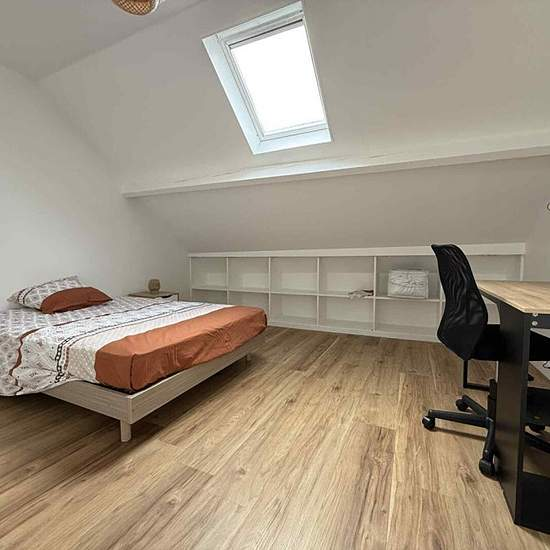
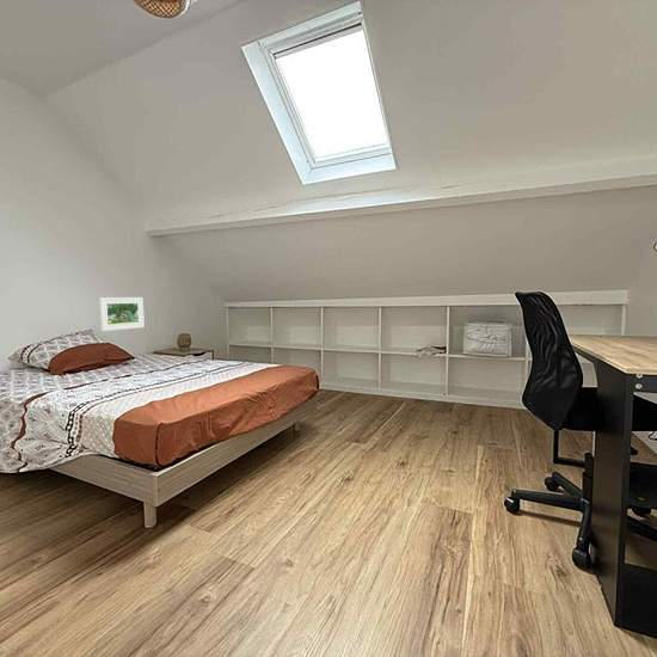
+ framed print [98,296,146,332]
